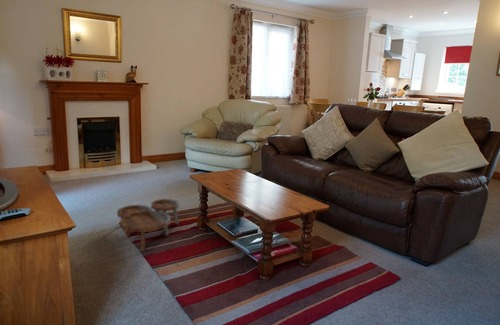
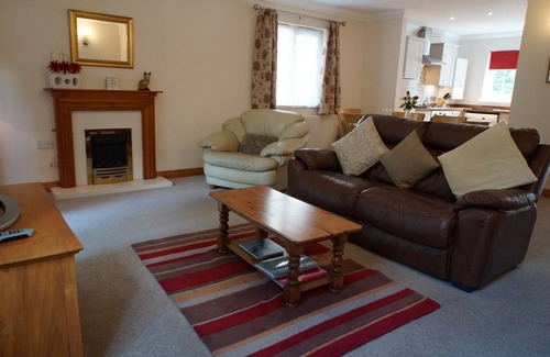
- nesting tables [116,198,180,252]
